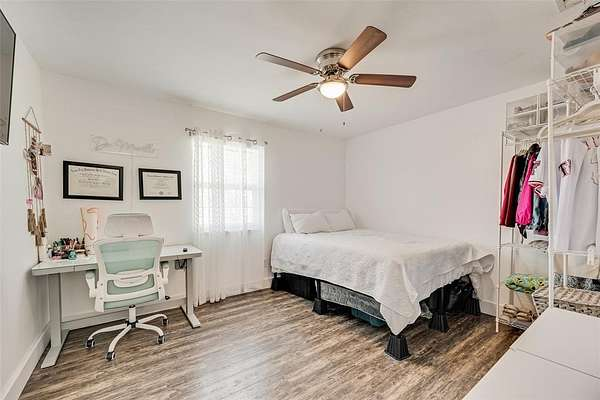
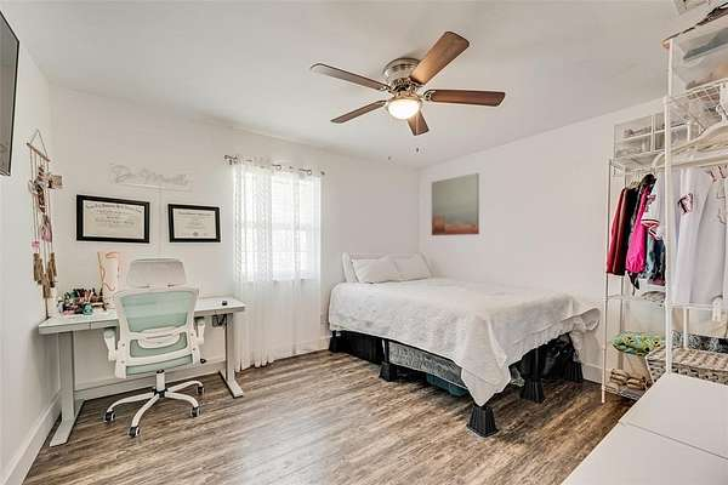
+ wall art [431,172,480,236]
